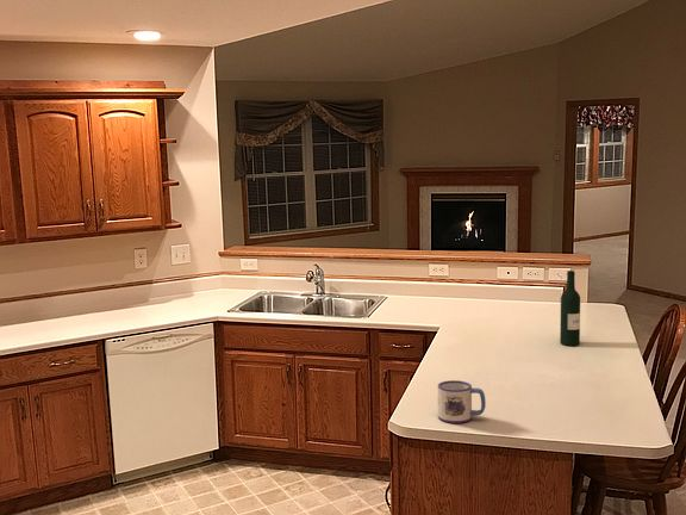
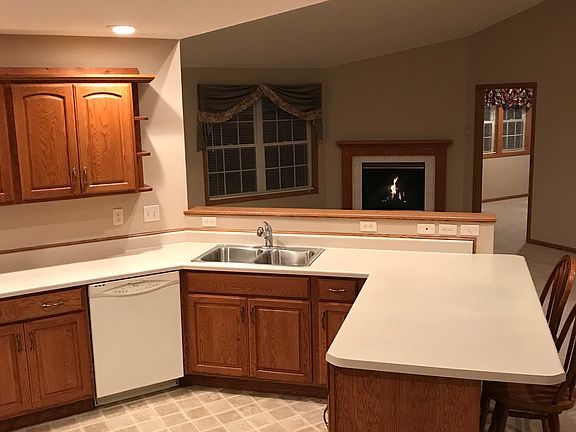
- mug [437,379,487,424]
- wine bottle [559,269,581,347]
